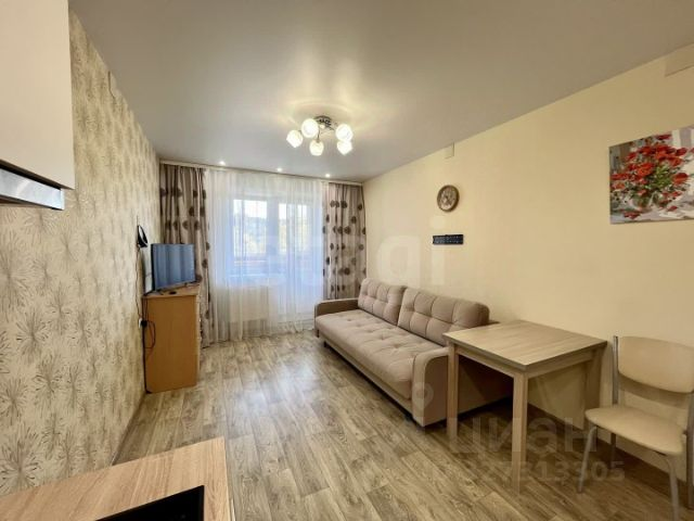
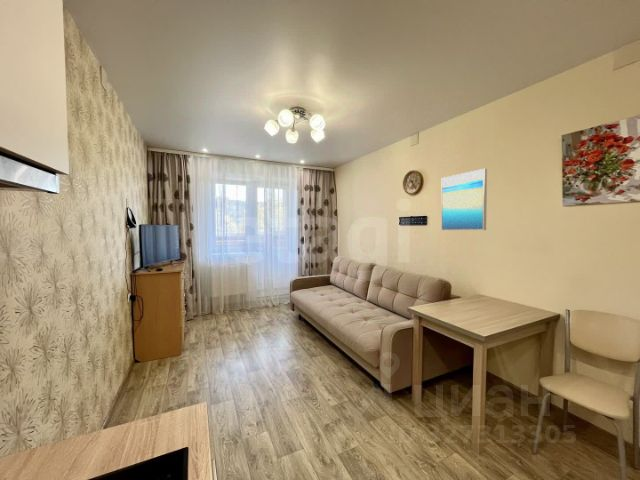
+ wall art [440,168,488,231]
